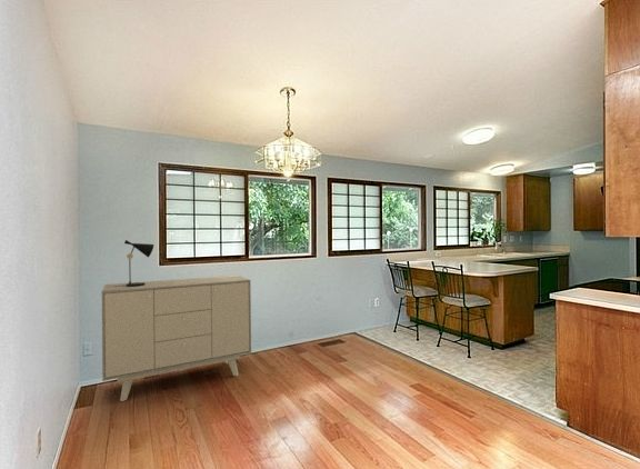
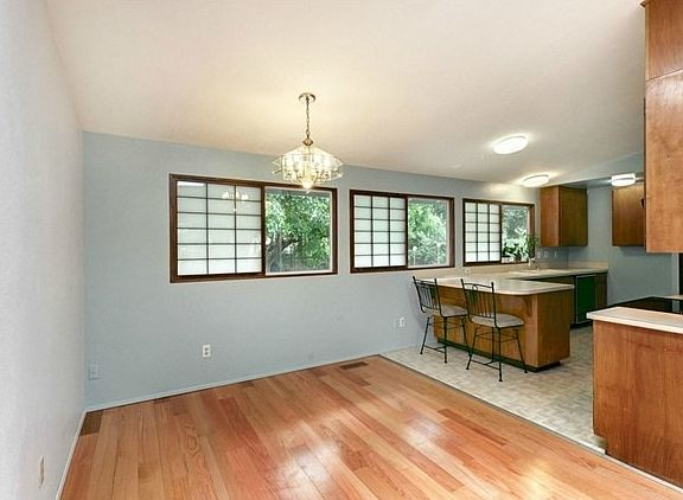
- sideboard [100,275,252,402]
- table lamp [116,239,154,287]
